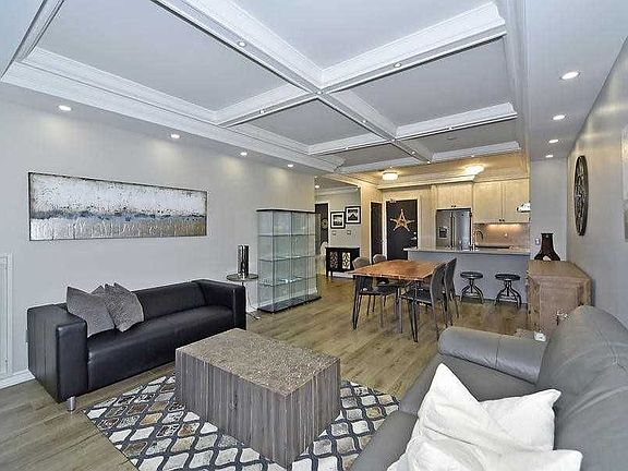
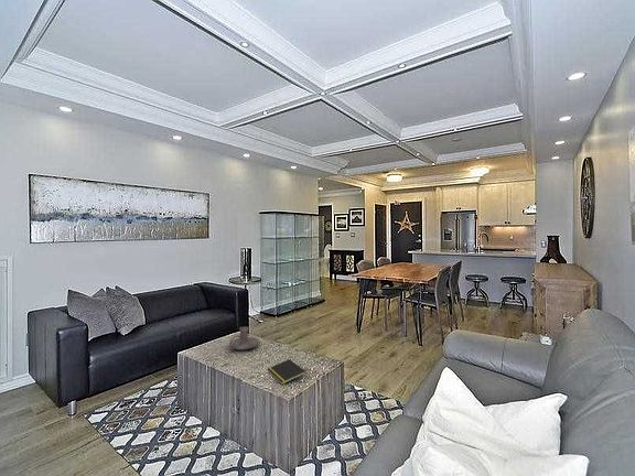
+ candle holder [228,326,260,350]
+ notepad [267,358,306,386]
